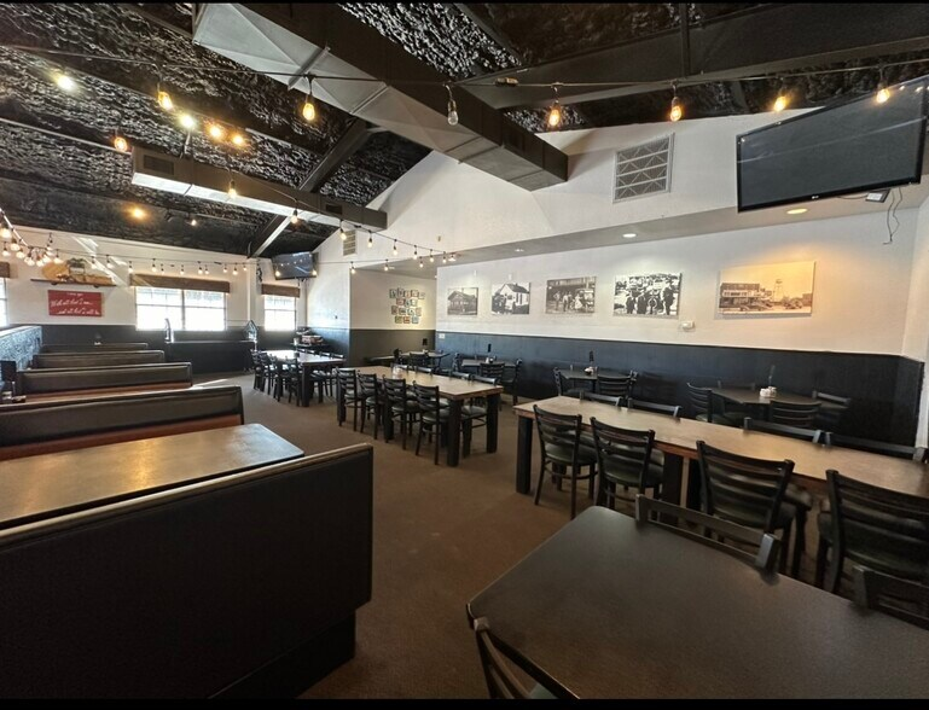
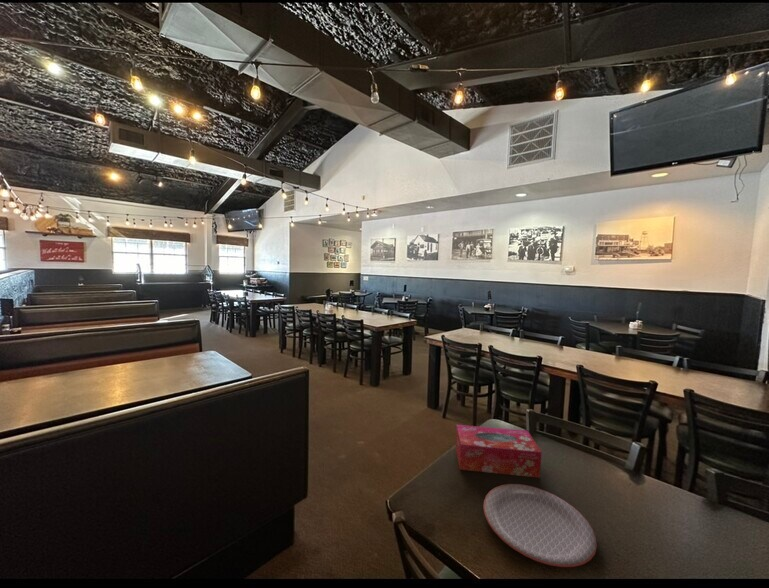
+ tissue box [455,424,543,479]
+ plate [482,483,598,568]
